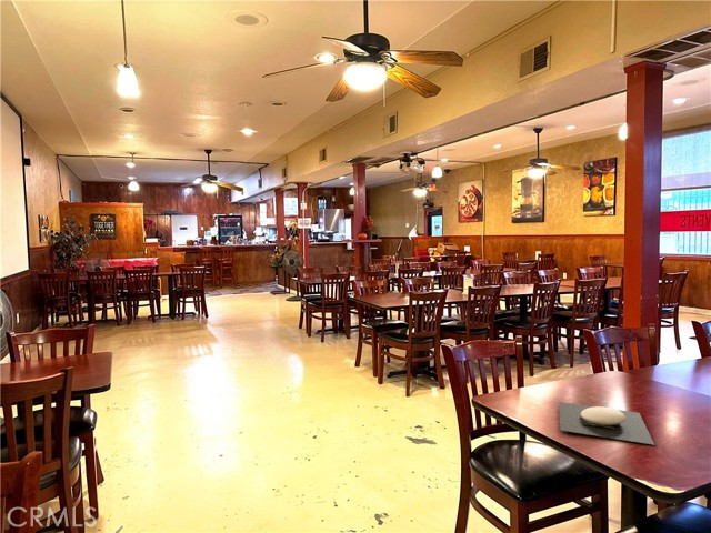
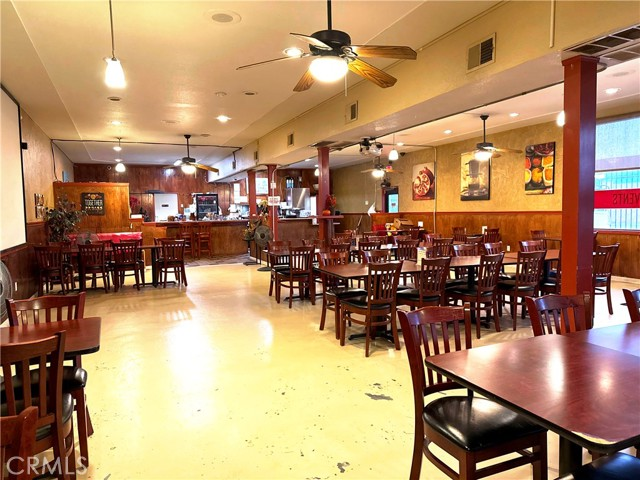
- plate [558,401,655,445]
